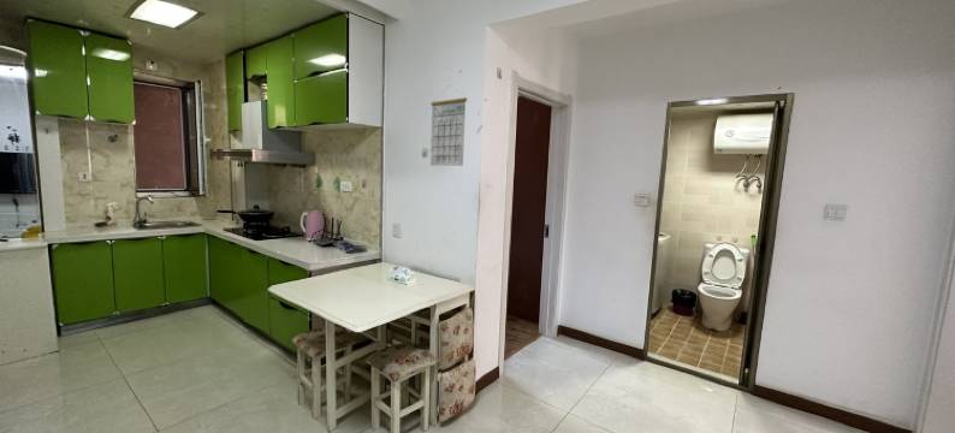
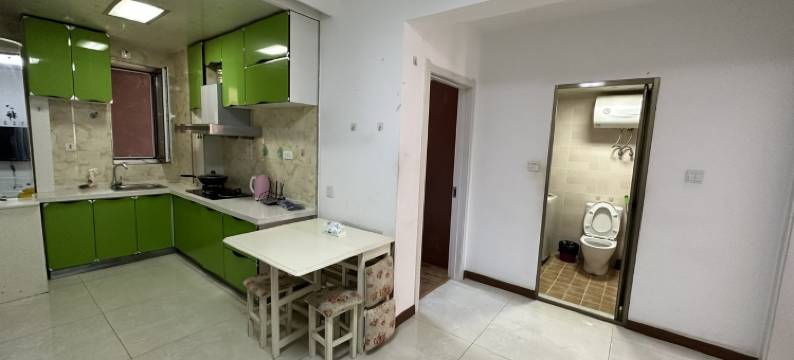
- calendar [429,83,468,167]
